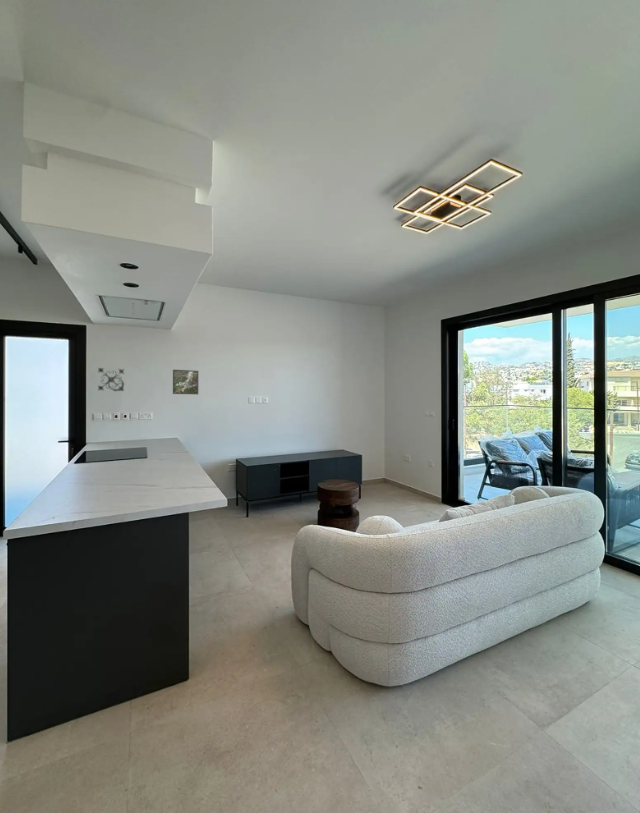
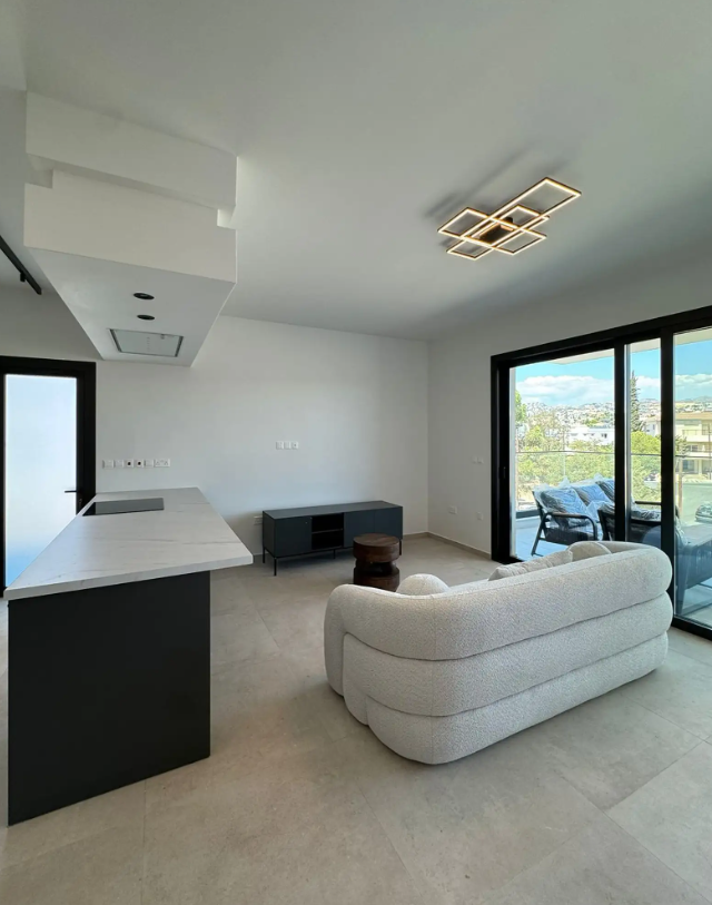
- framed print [172,369,199,395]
- wall ornament [97,367,125,392]
